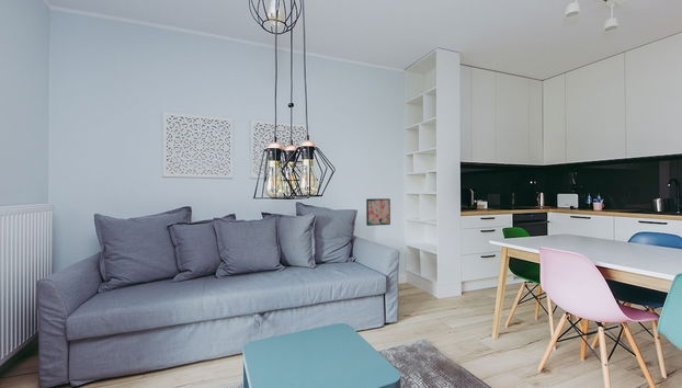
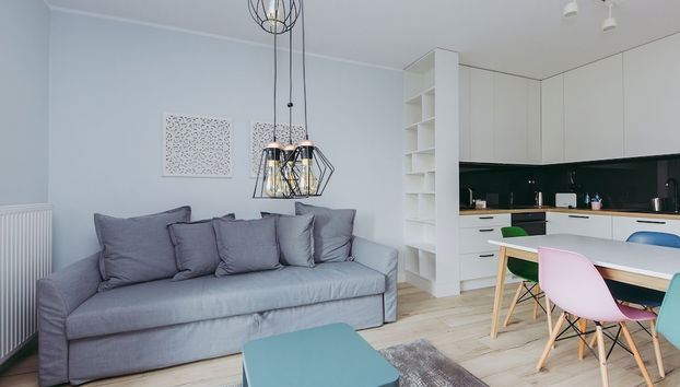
- wall art [365,197,391,227]
